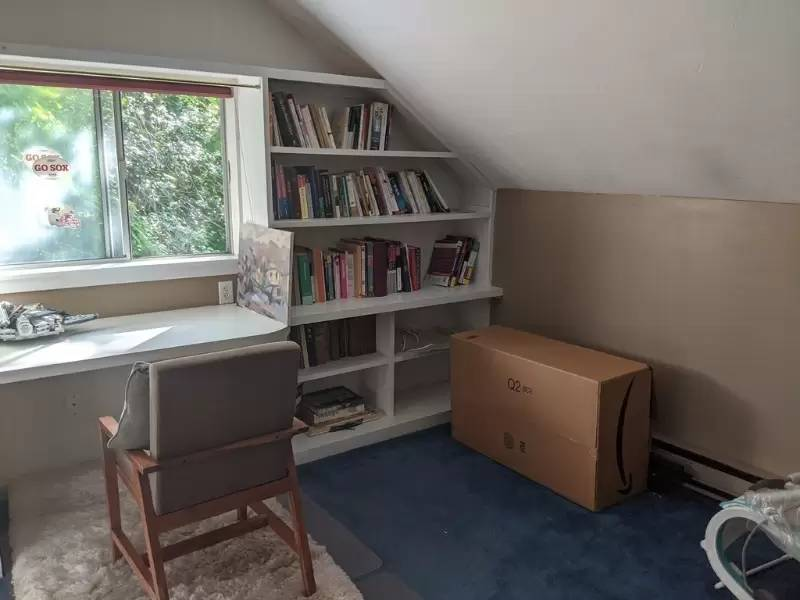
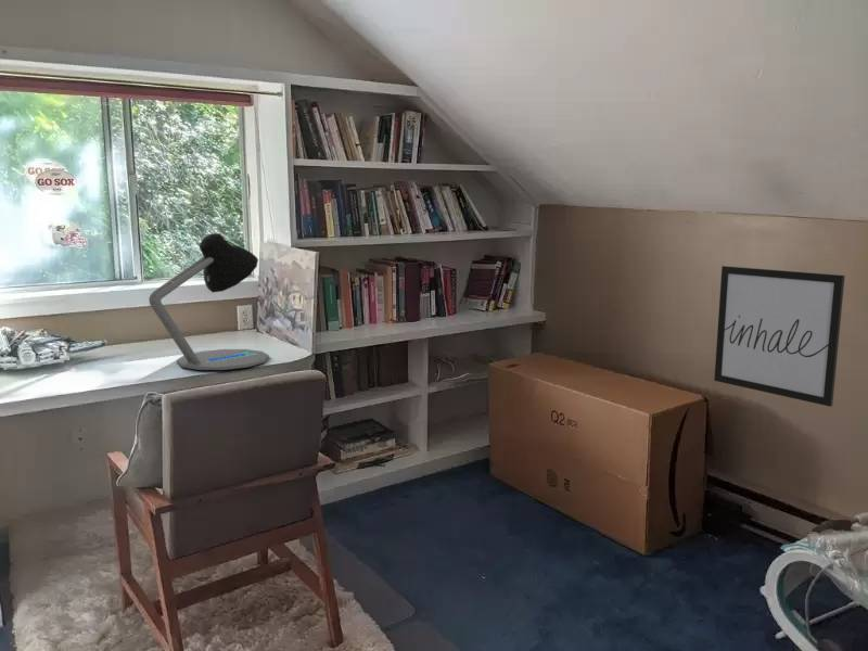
+ desk lamp [148,232,270,371]
+ wall art [714,265,846,408]
